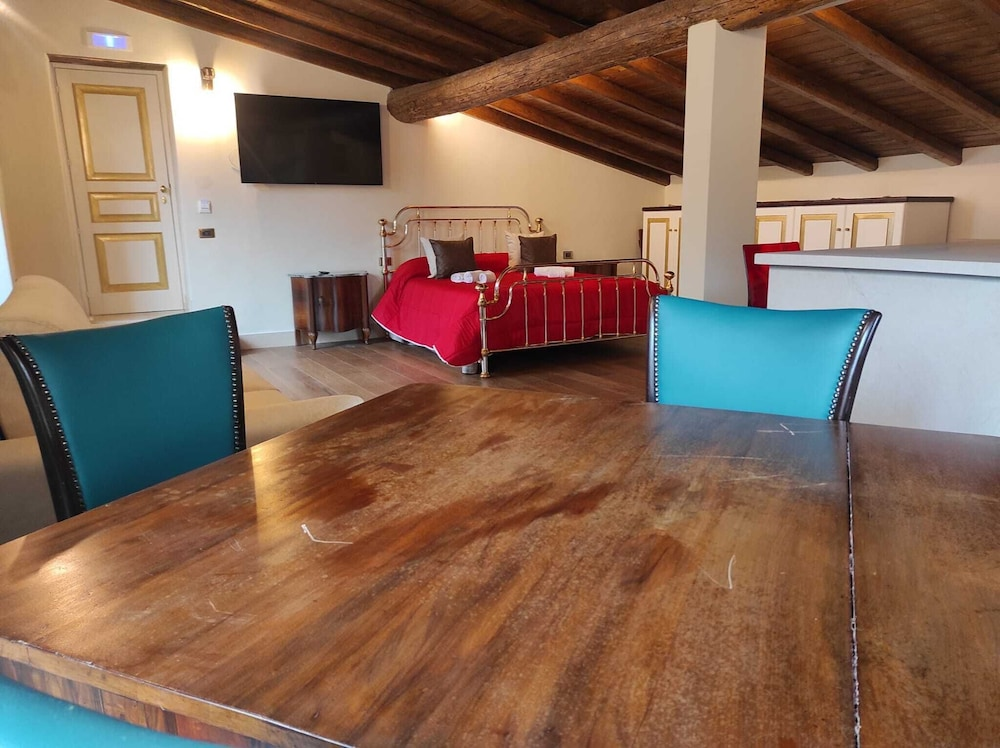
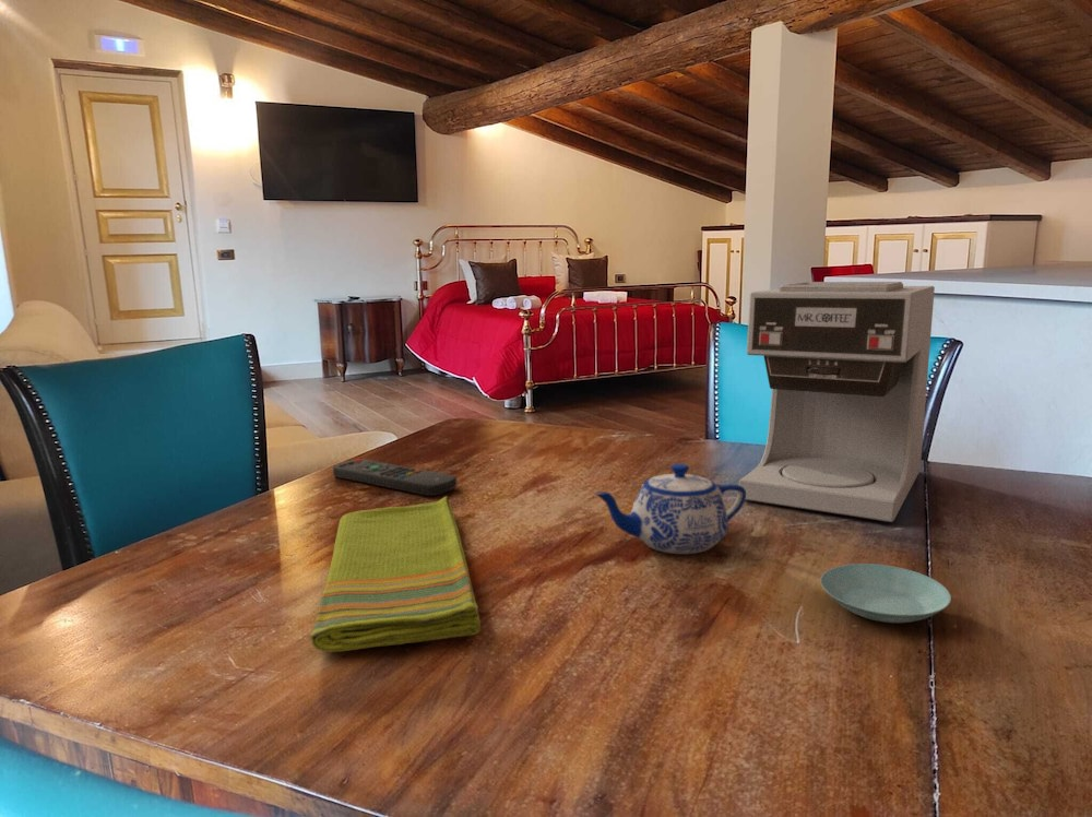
+ teapot [593,463,746,555]
+ remote control [332,458,458,497]
+ dish towel [309,495,482,653]
+ saucer [819,563,952,624]
+ coffee maker [737,281,936,523]
